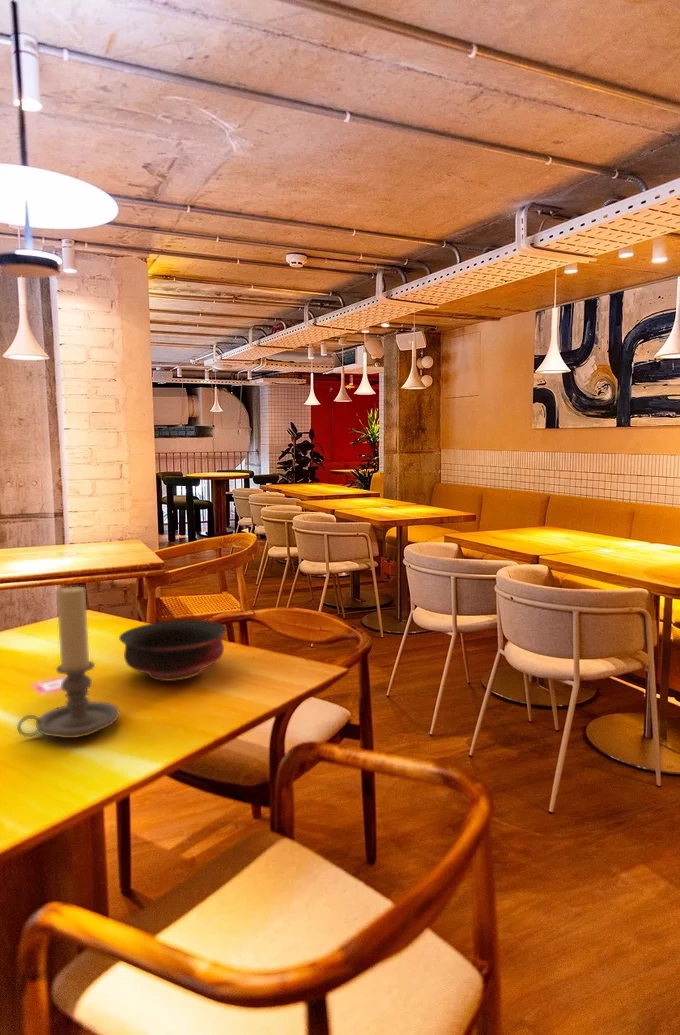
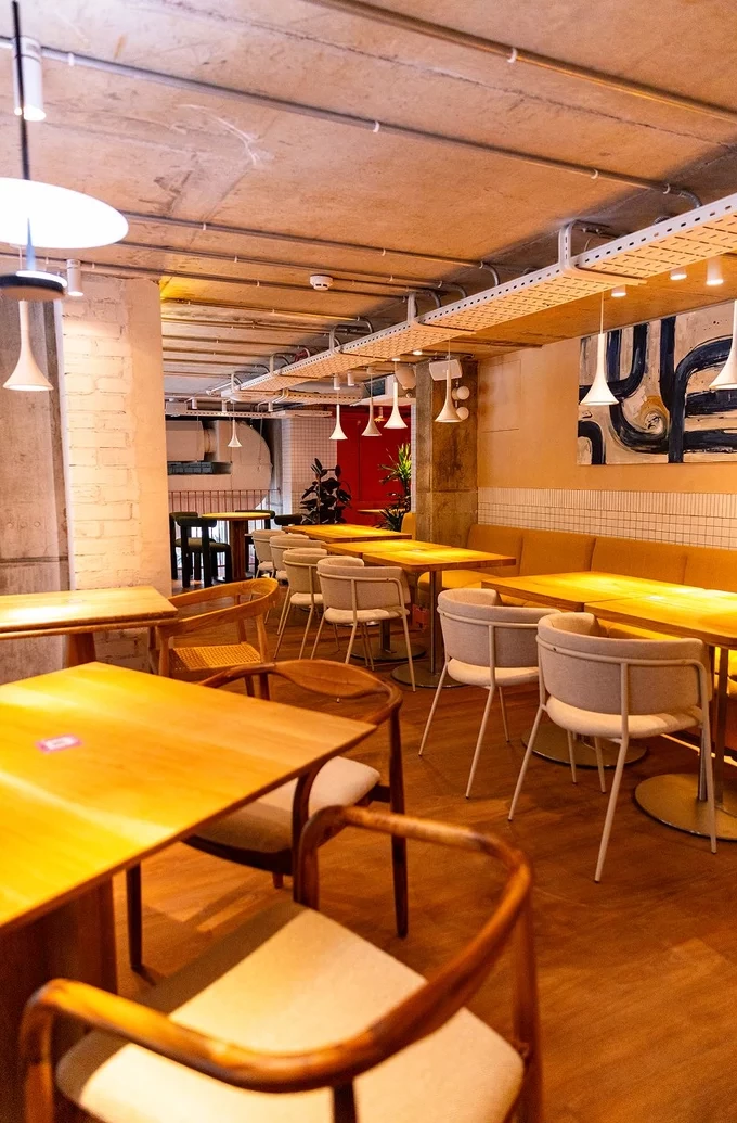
- bowl [118,619,227,682]
- candle holder [16,585,120,739]
